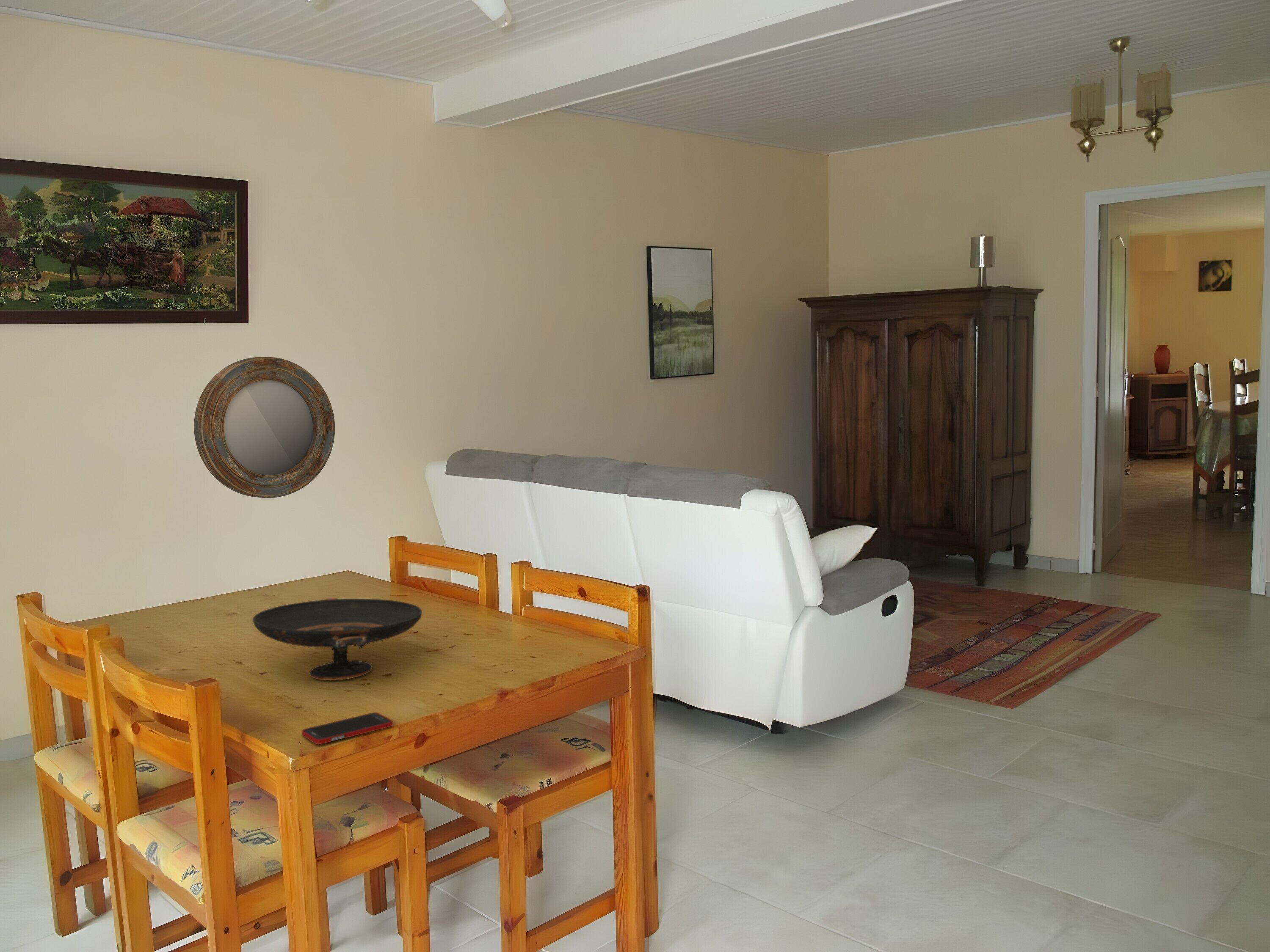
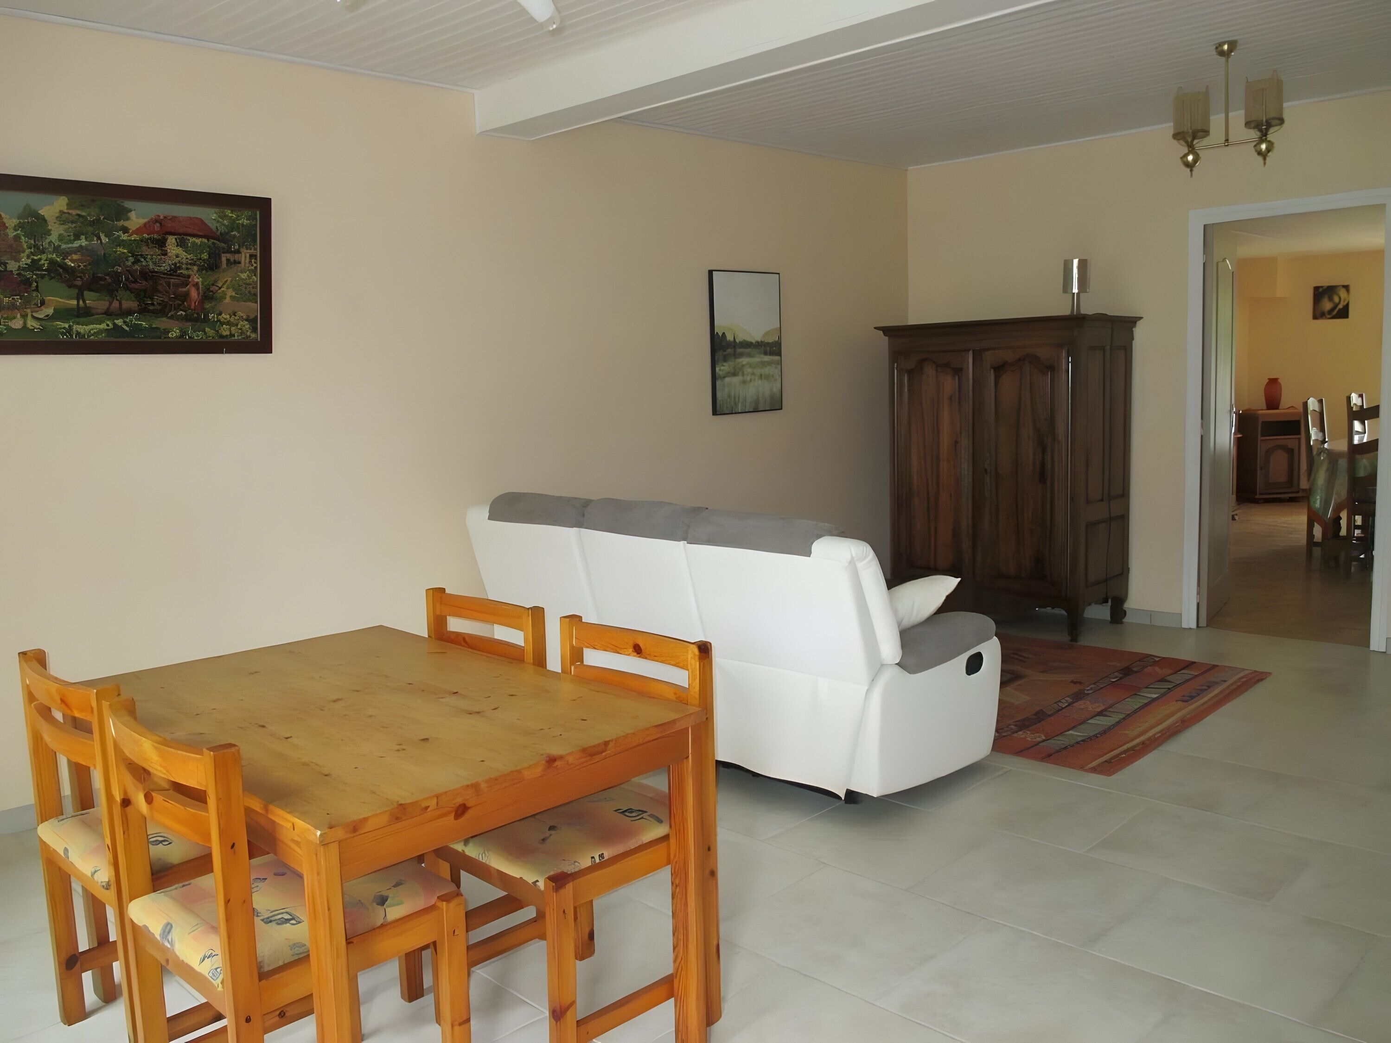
- cell phone [301,712,394,745]
- home mirror [193,356,335,498]
- decorative bowl [252,597,422,681]
